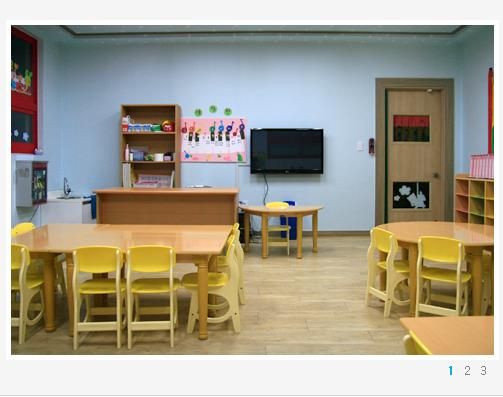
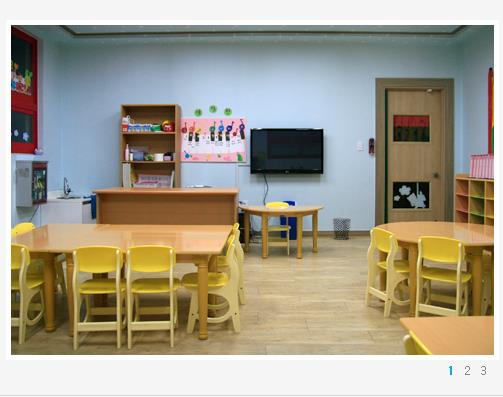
+ waste bin [332,217,352,240]
